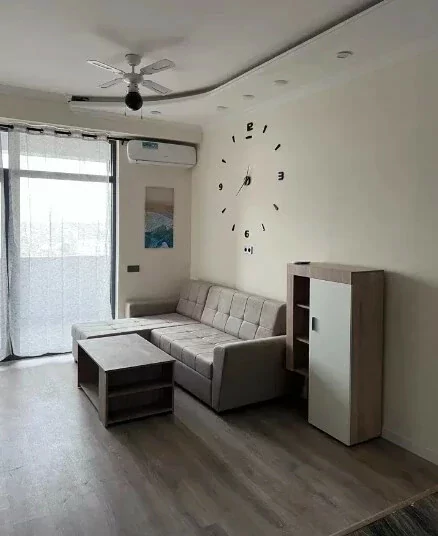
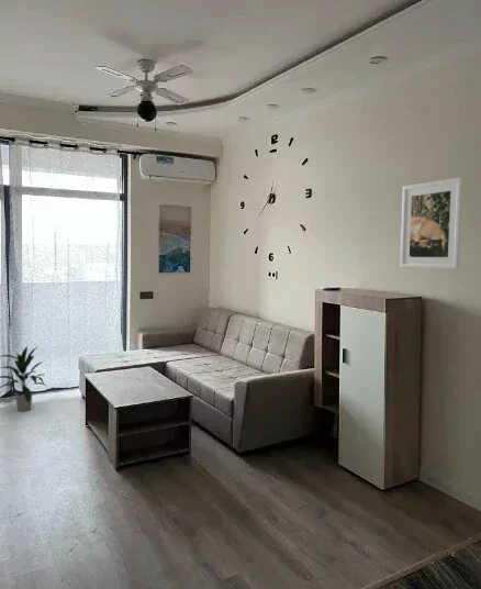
+ indoor plant [0,345,47,413]
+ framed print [399,176,465,270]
